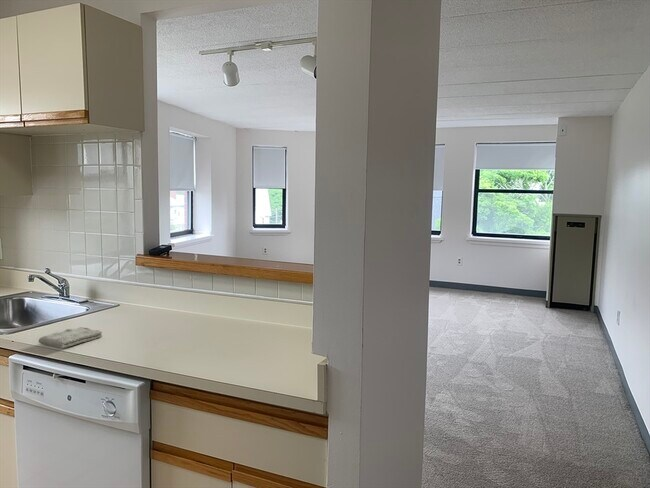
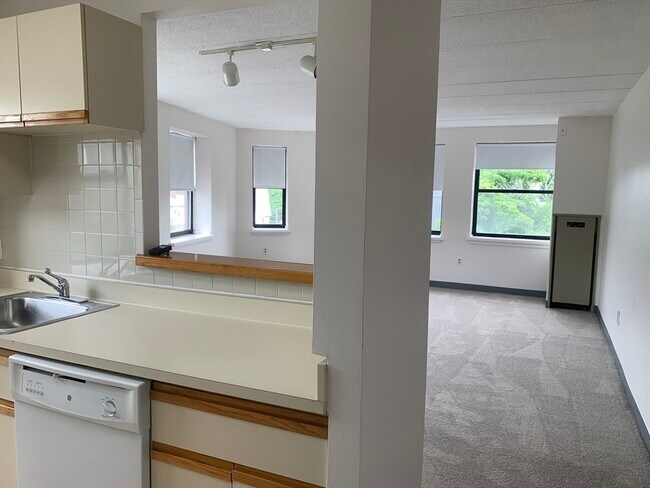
- washcloth [37,326,103,349]
